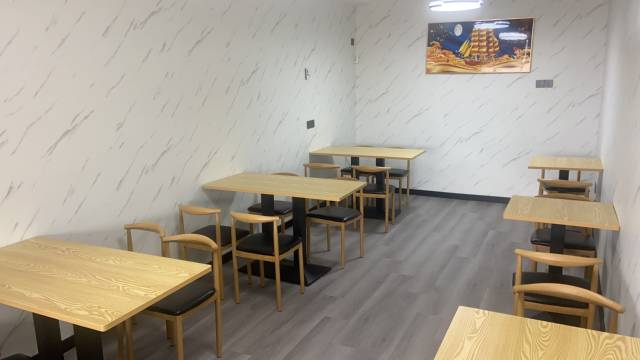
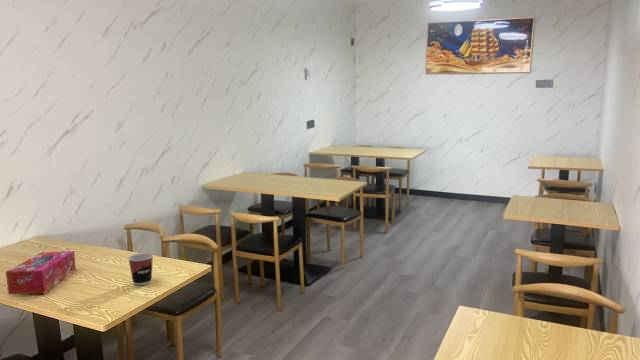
+ cup [127,252,154,286]
+ tissue box [5,250,77,295]
